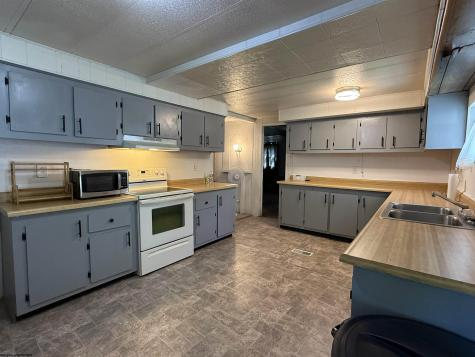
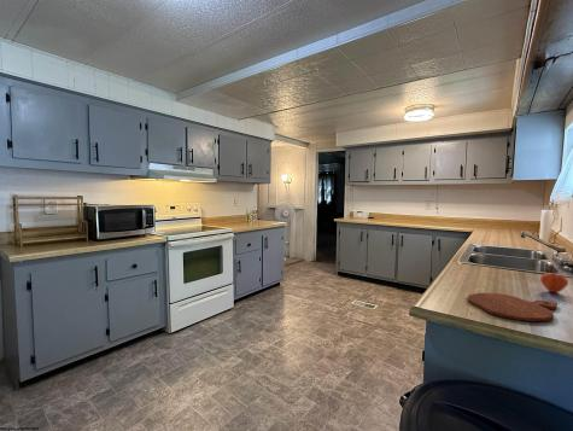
+ fruit [539,269,569,295]
+ cutting board [467,292,559,322]
